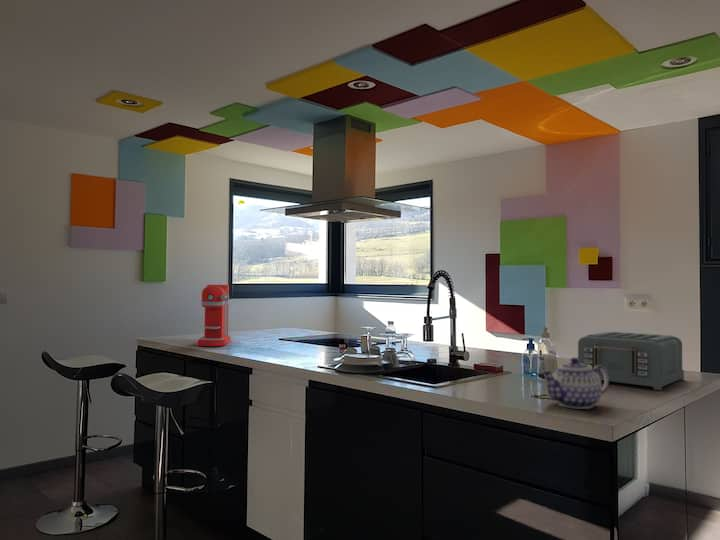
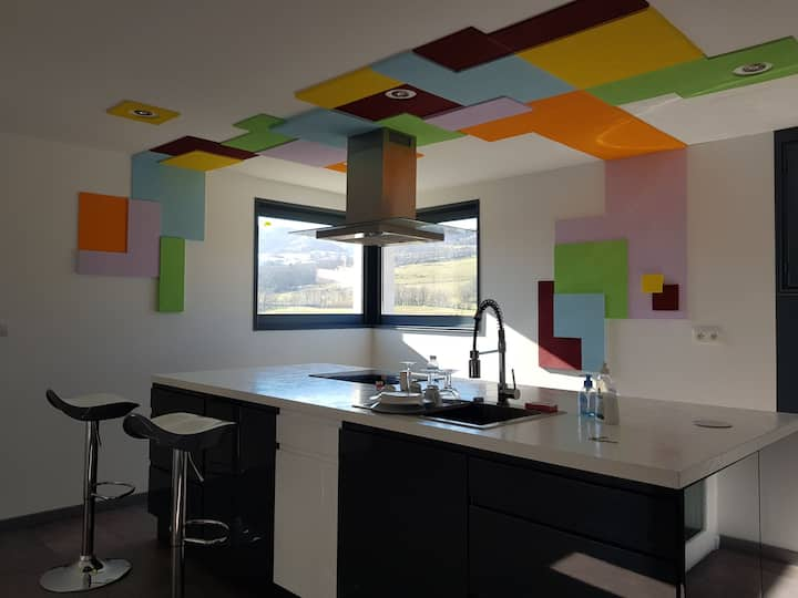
- teapot [540,357,610,410]
- coffee maker [196,284,232,347]
- toaster [577,331,685,391]
